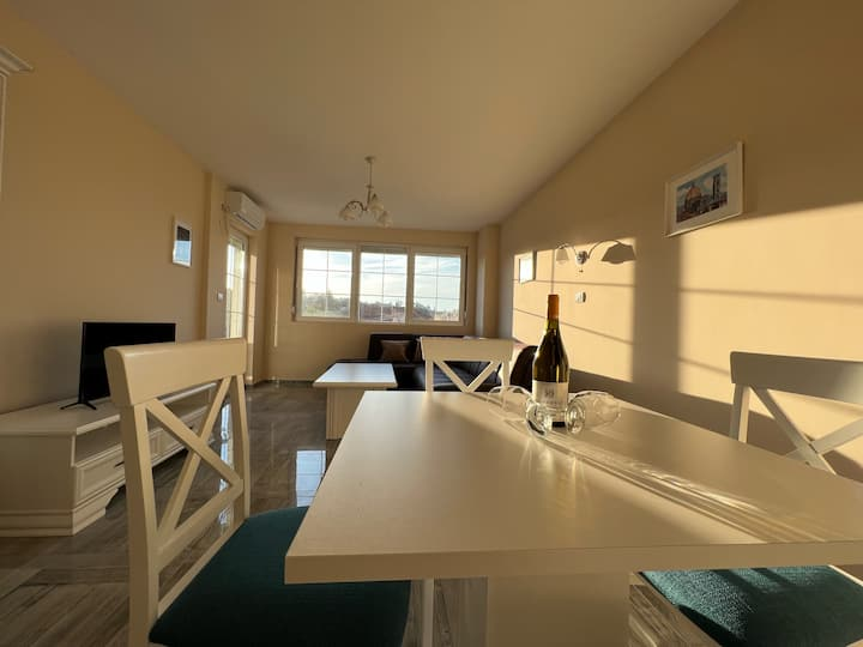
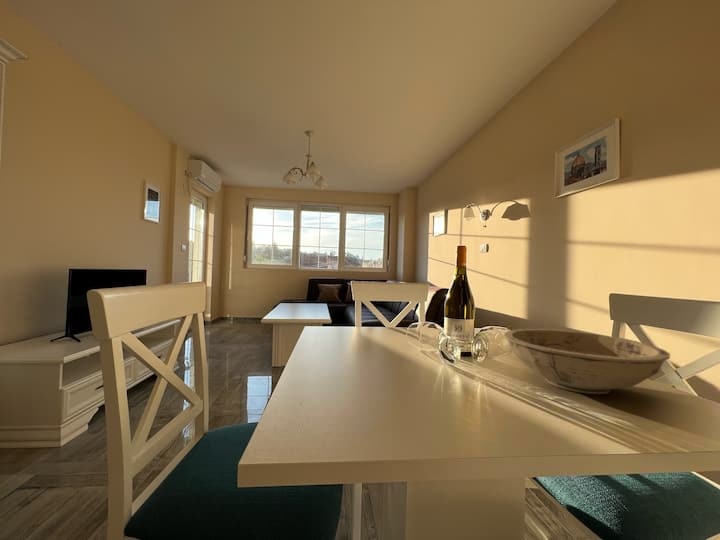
+ bowl [503,328,671,395]
